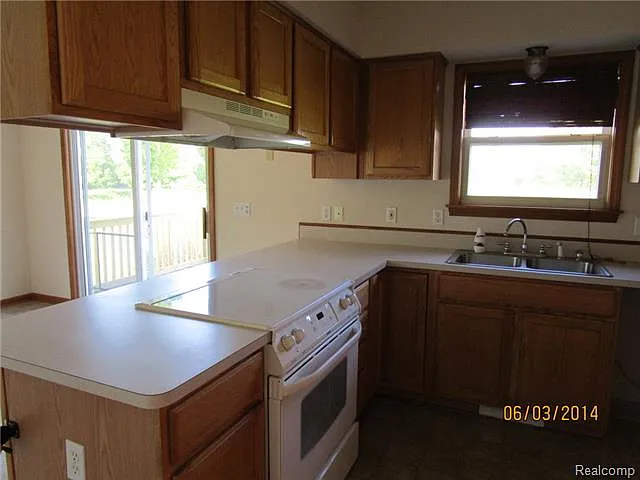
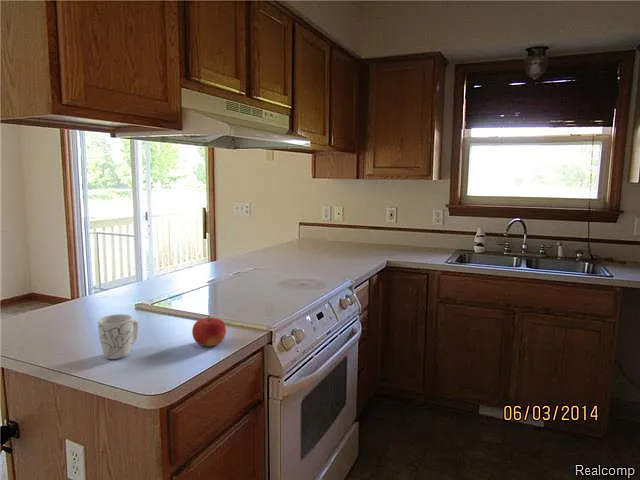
+ mug [97,313,140,360]
+ fruit [191,315,227,347]
